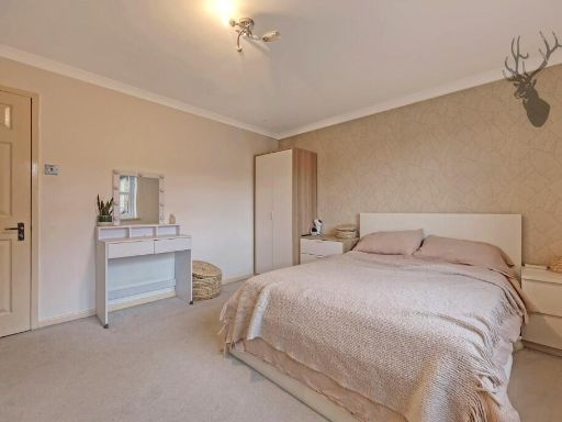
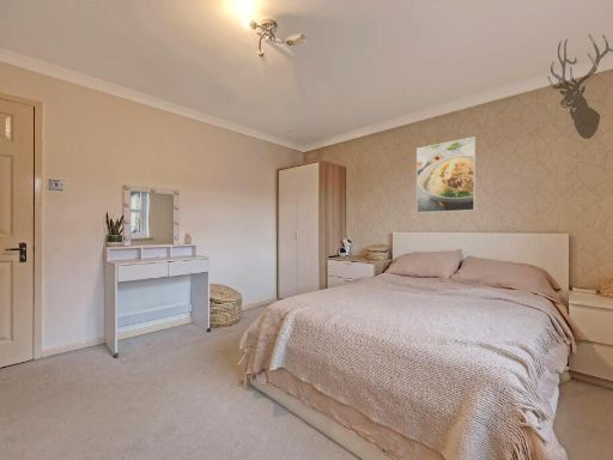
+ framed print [415,137,477,214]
